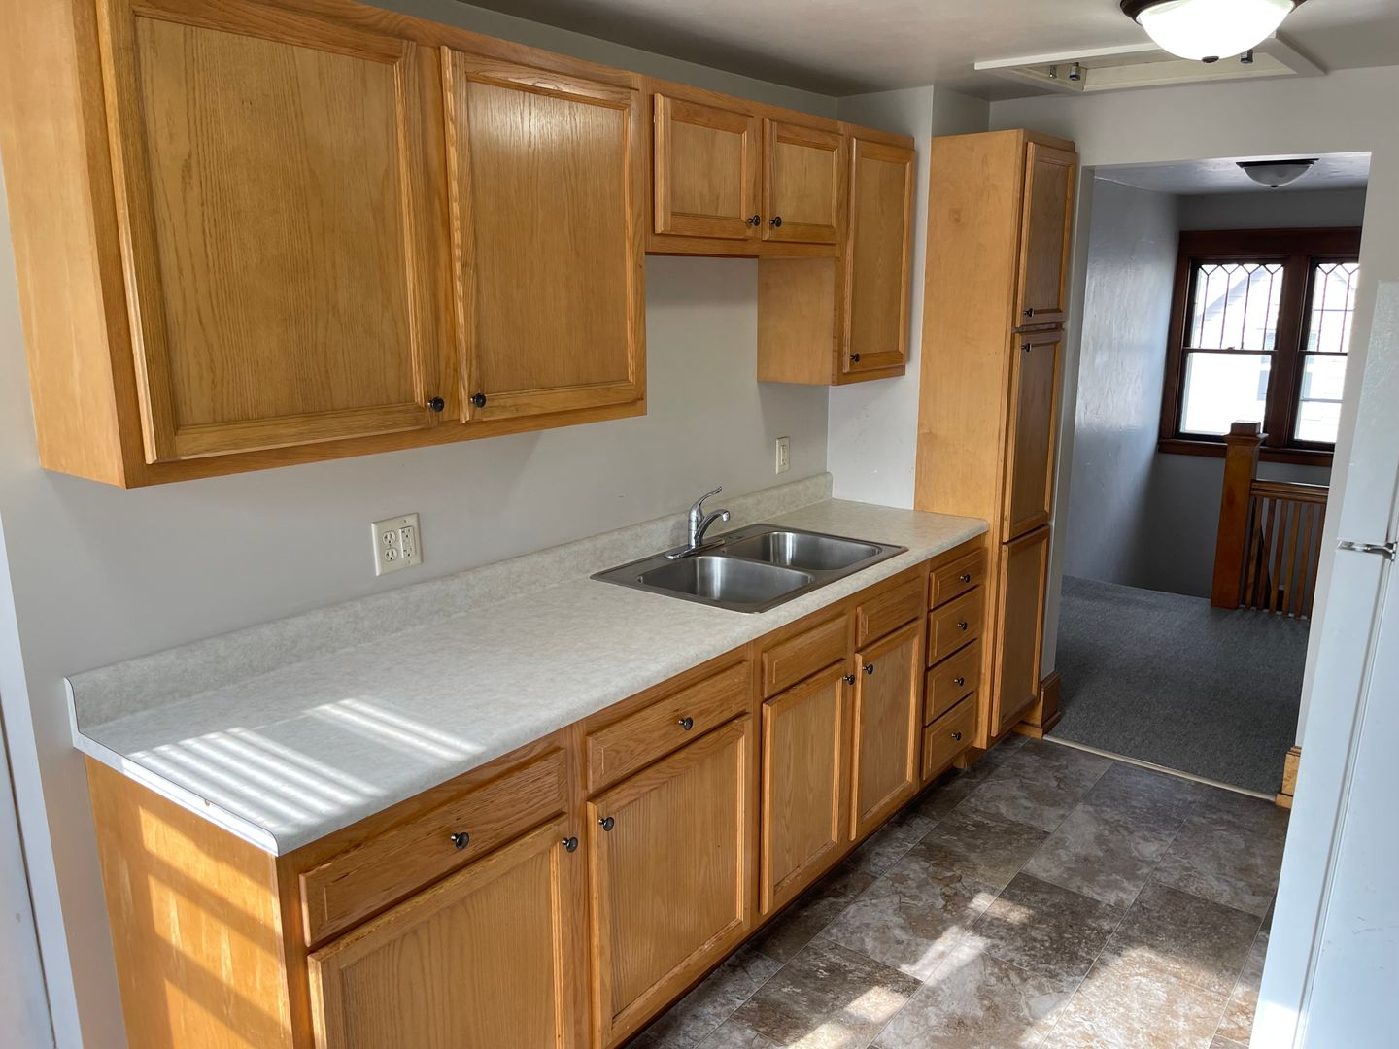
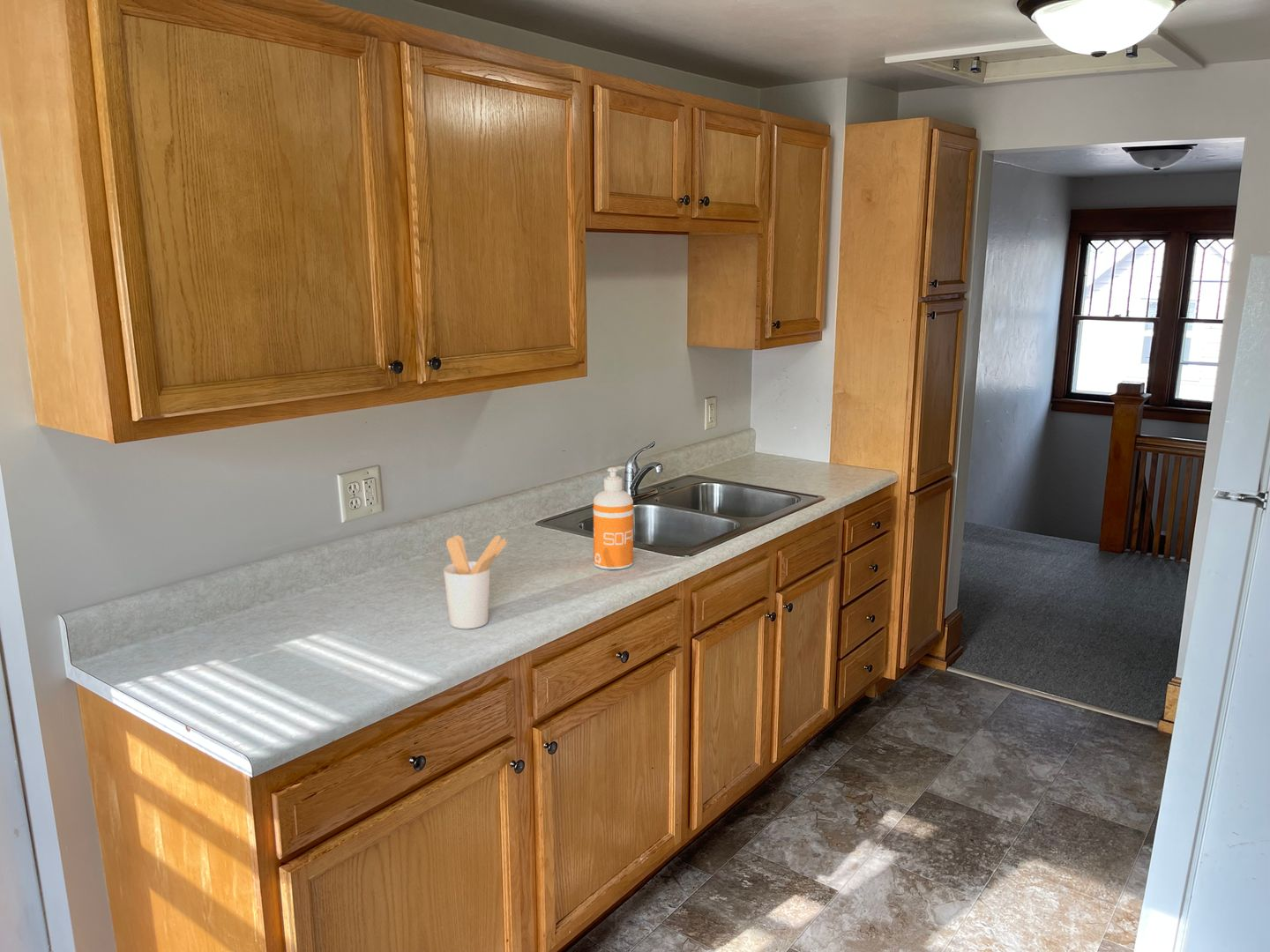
+ utensil holder [443,534,509,629]
+ soap dispenser [593,465,634,570]
